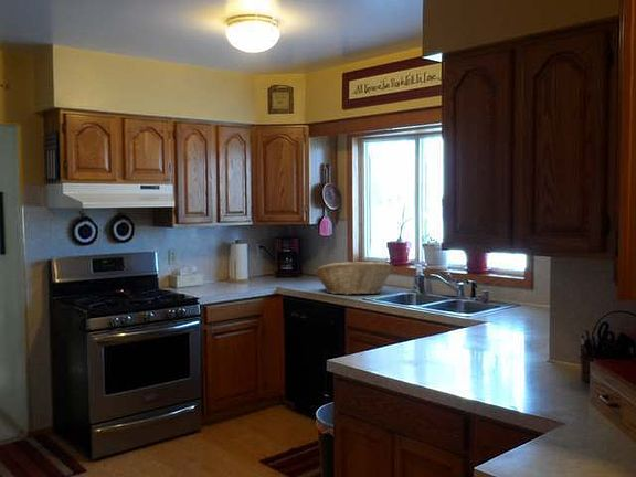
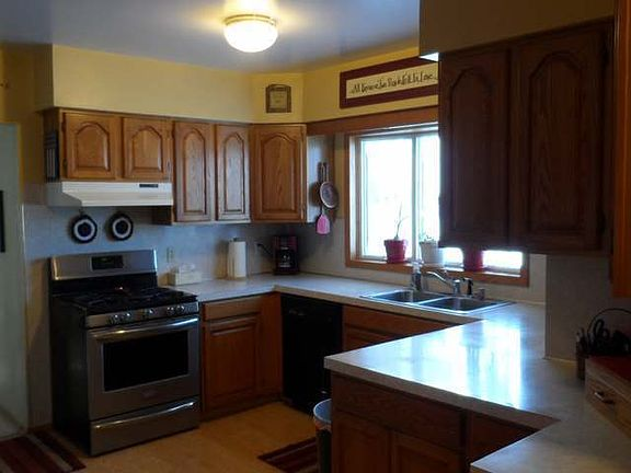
- fruit basket [314,261,393,296]
